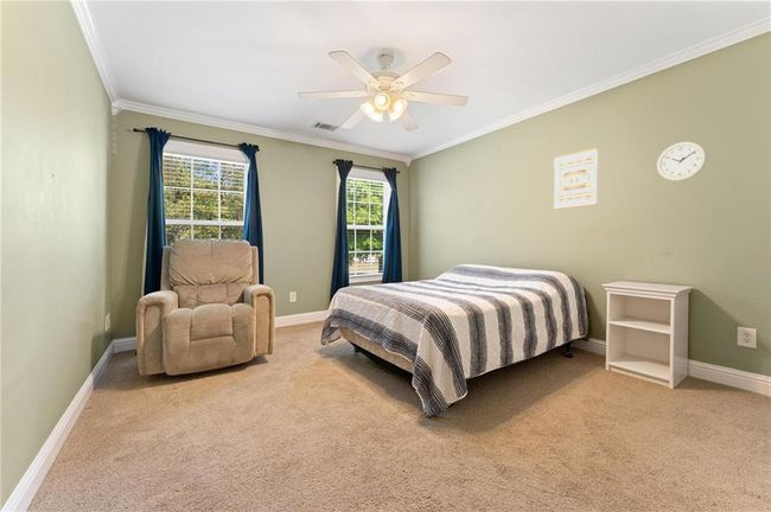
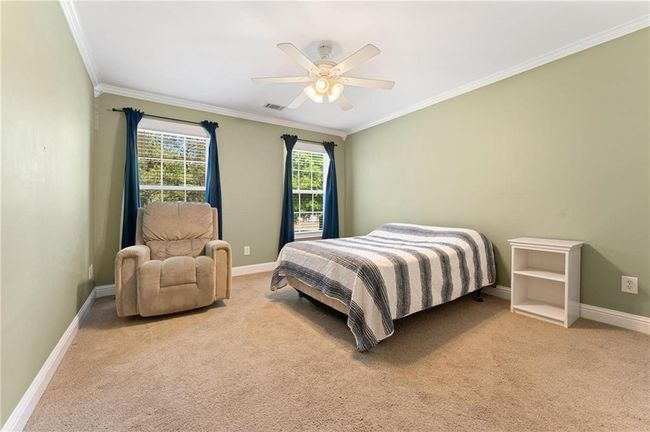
- wall art [553,147,599,211]
- wall clock [656,140,708,183]
